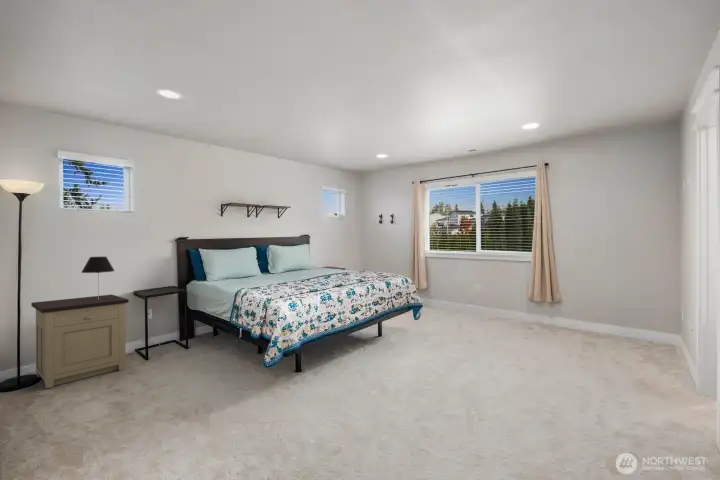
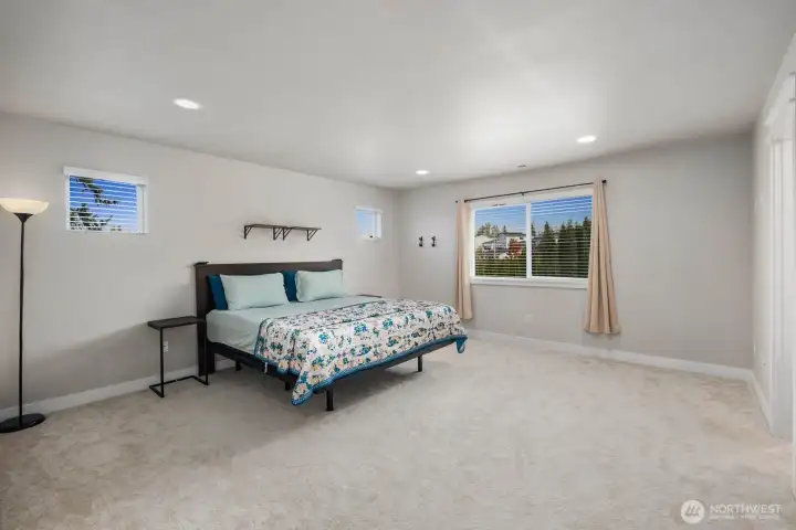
- table lamp [80,256,115,300]
- nightstand [30,294,130,390]
